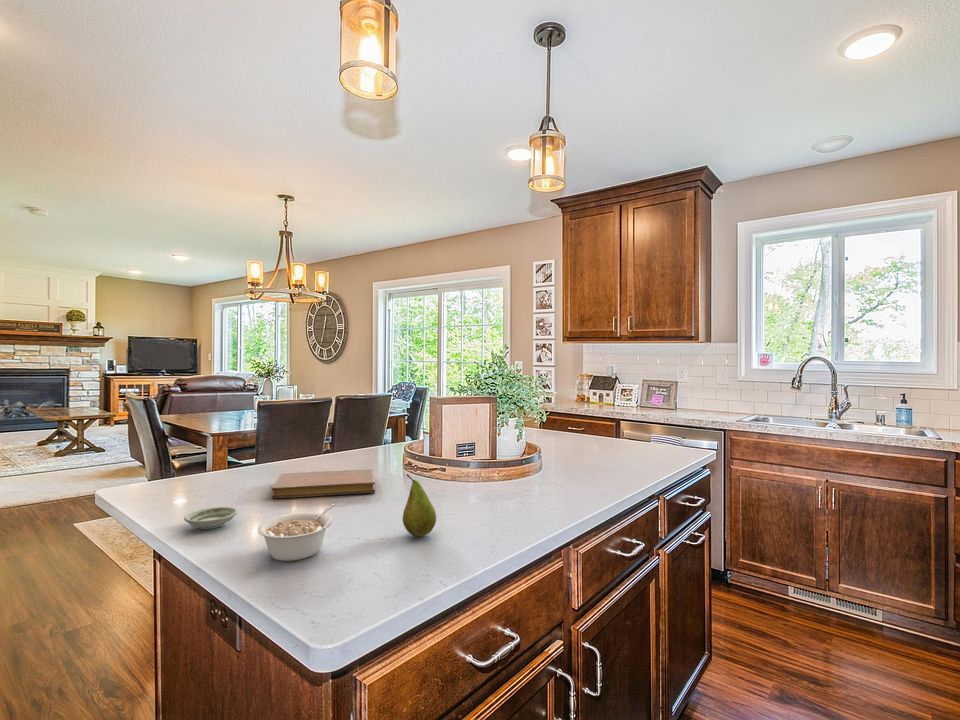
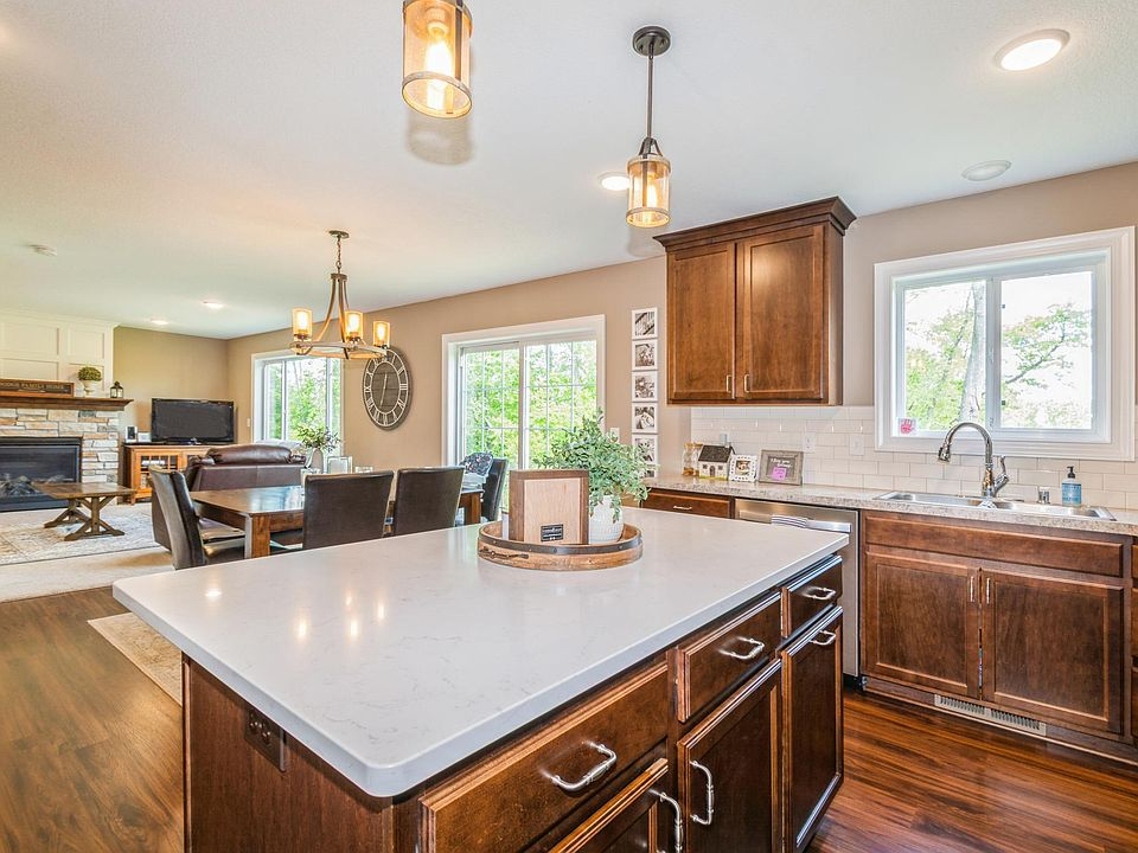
- saucer [183,506,239,530]
- legume [257,504,336,562]
- fruit [402,473,437,538]
- notebook [271,468,376,499]
